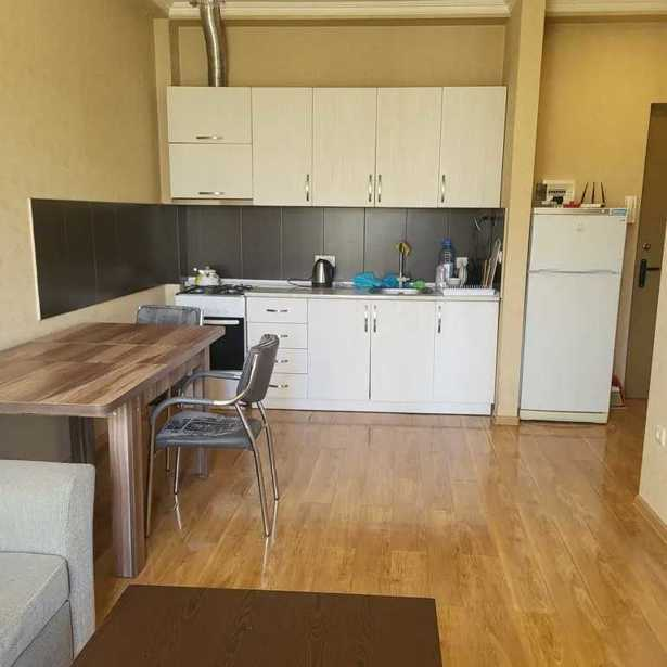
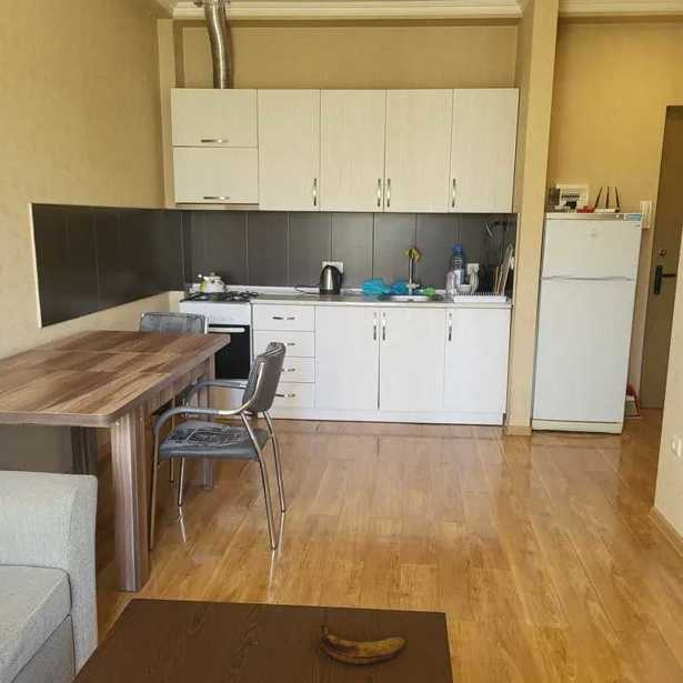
+ banana [319,623,406,665]
